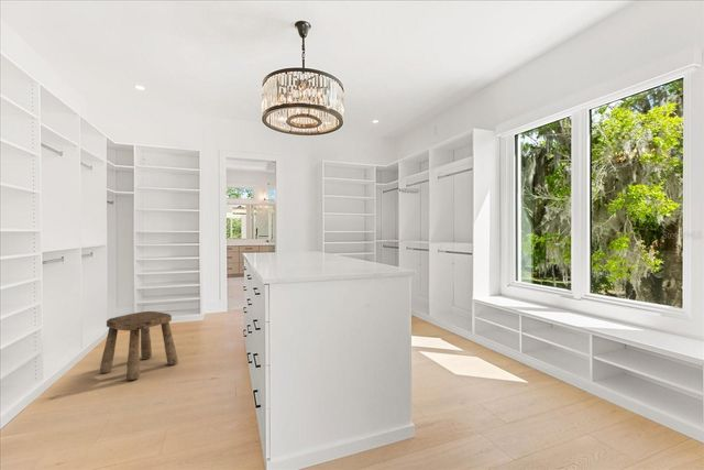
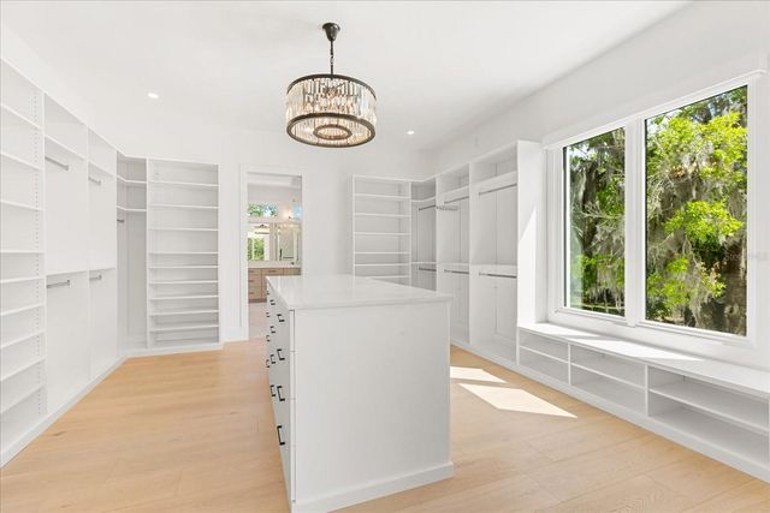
- stool [99,310,179,381]
